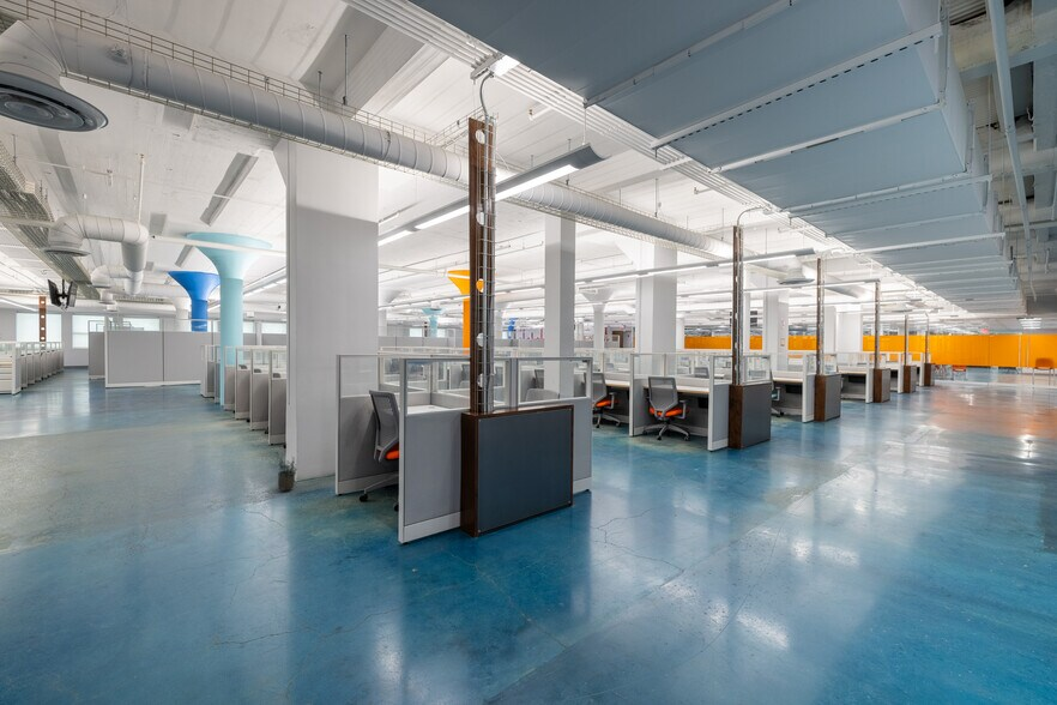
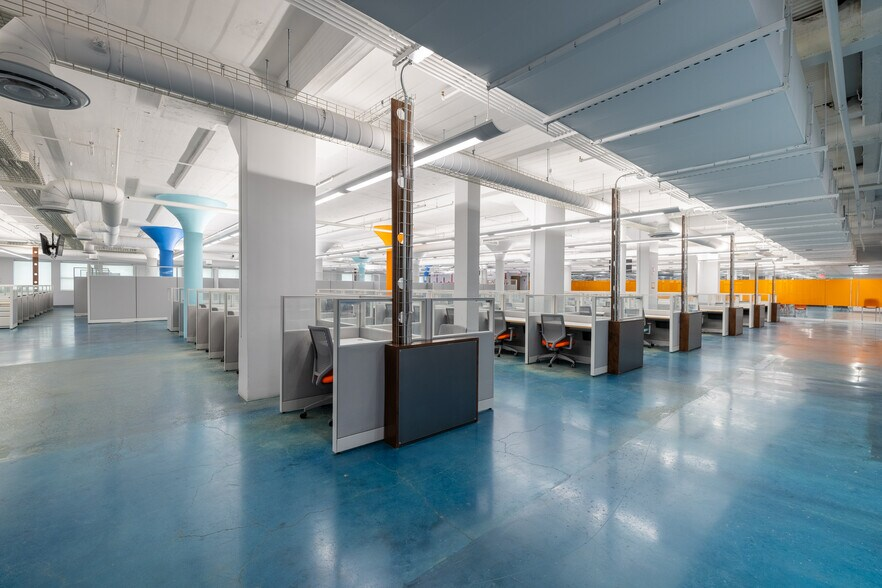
- potted plant [274,451,298,493]
